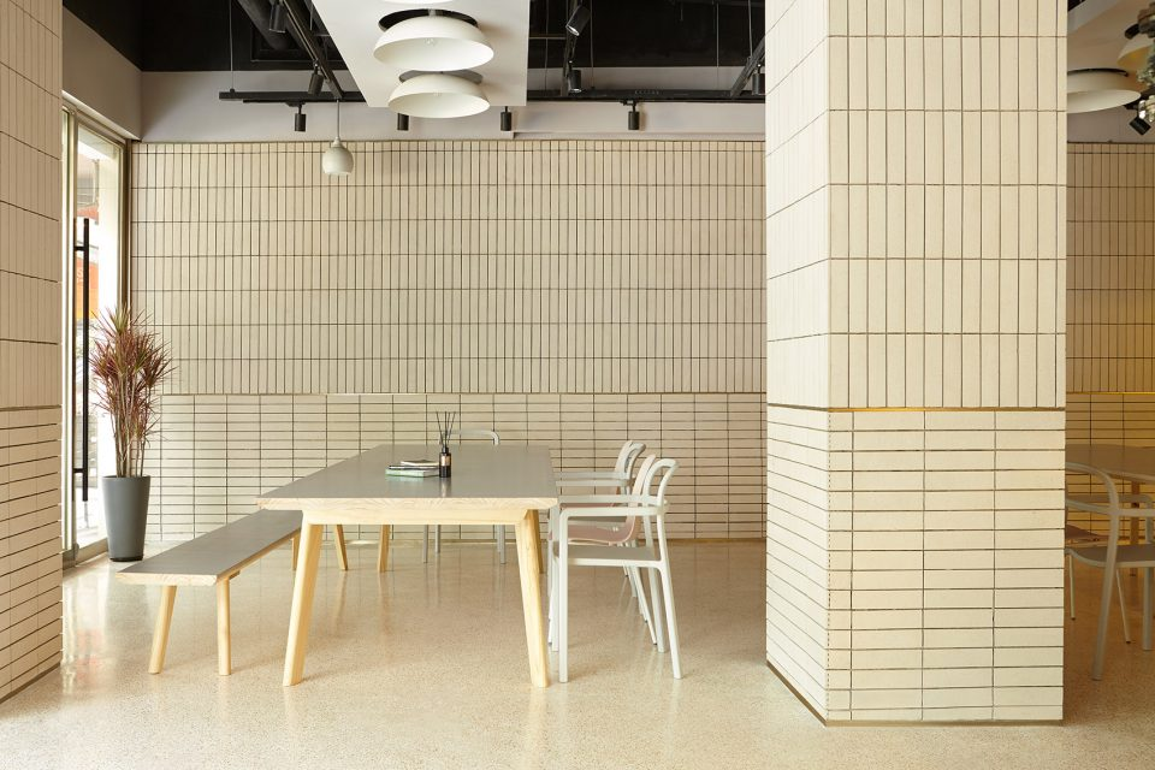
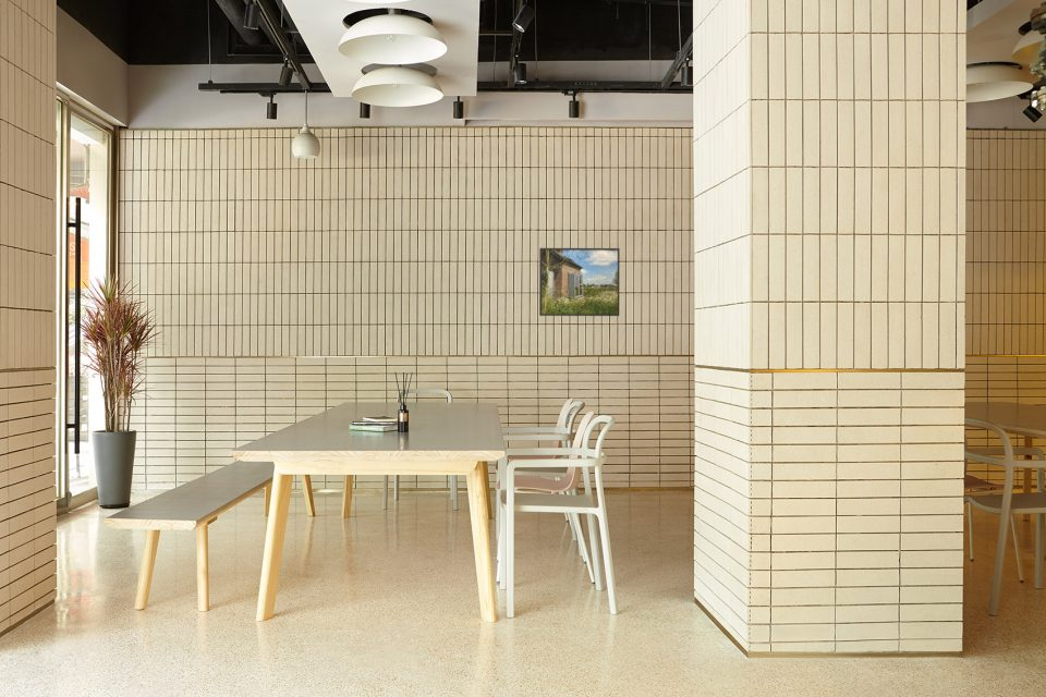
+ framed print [538,247,621,317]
